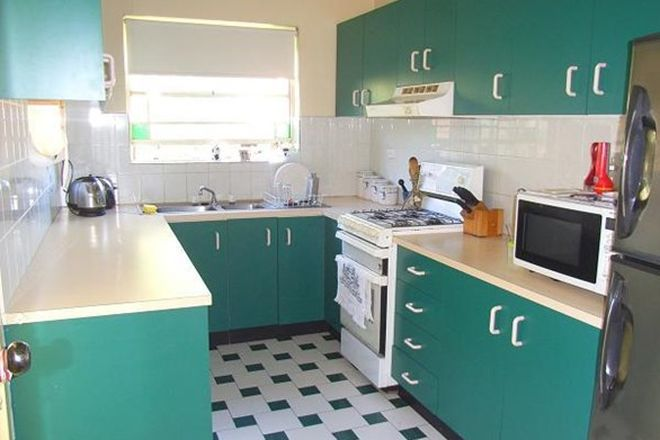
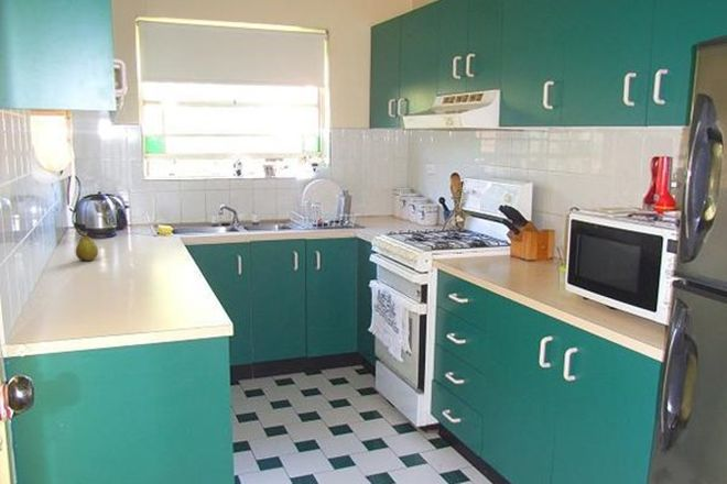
+ fruit [75,231,99,262]
